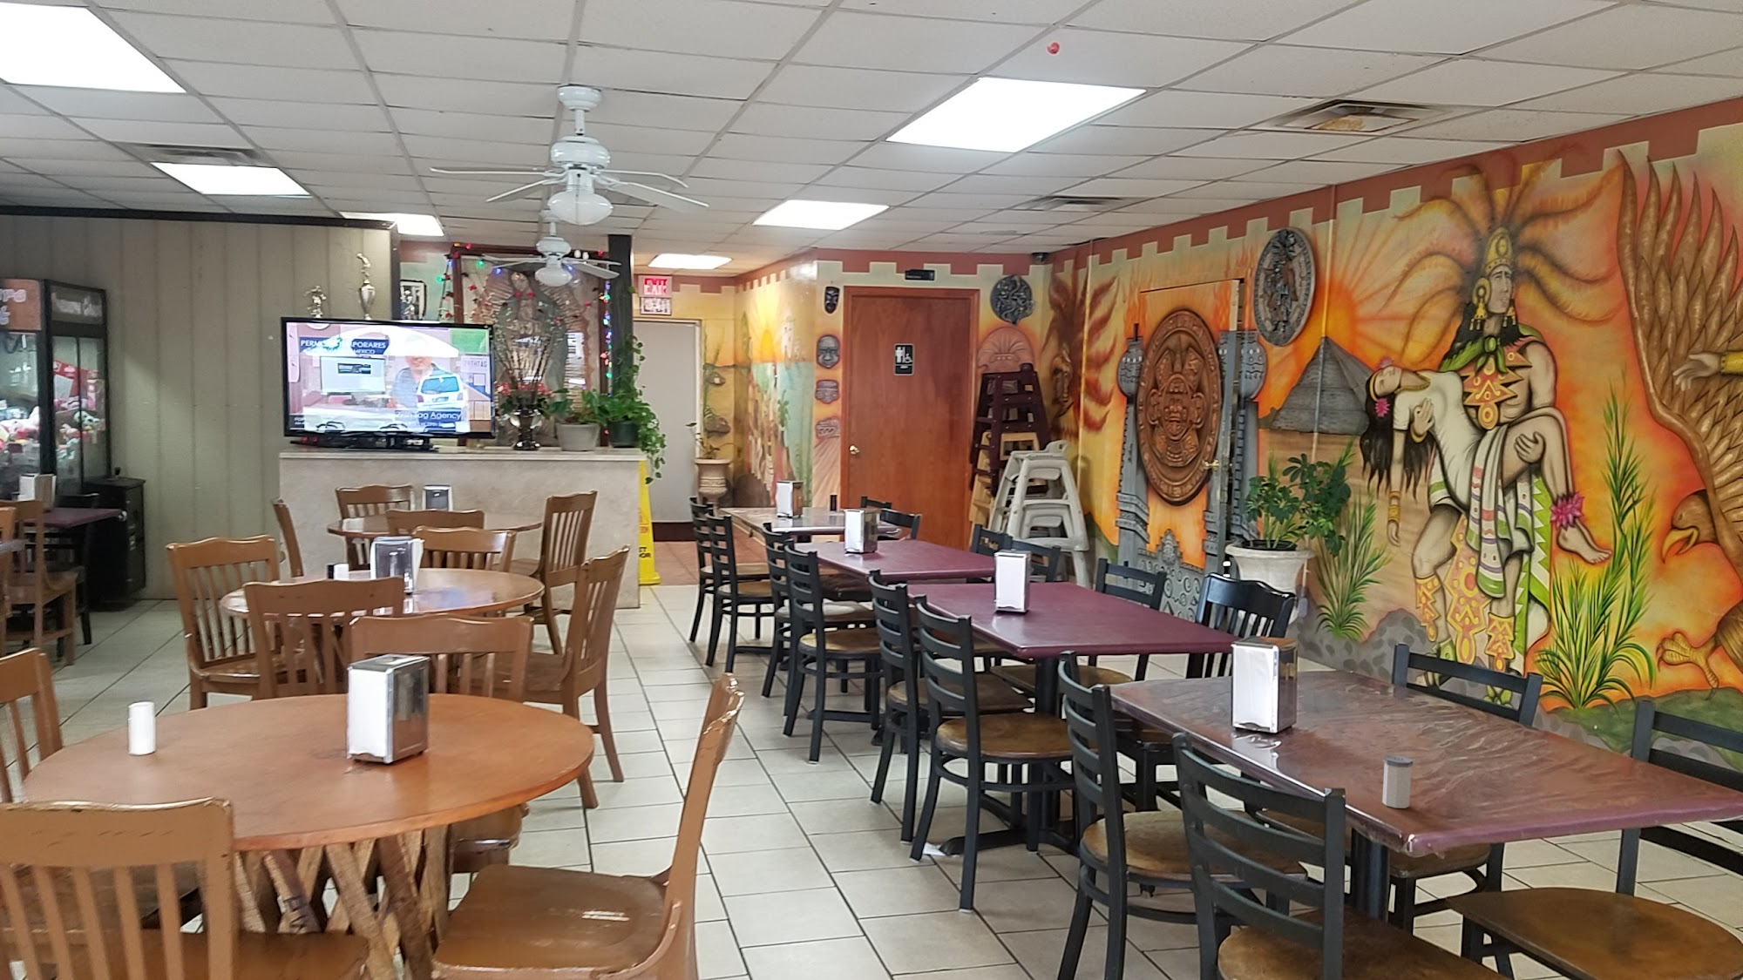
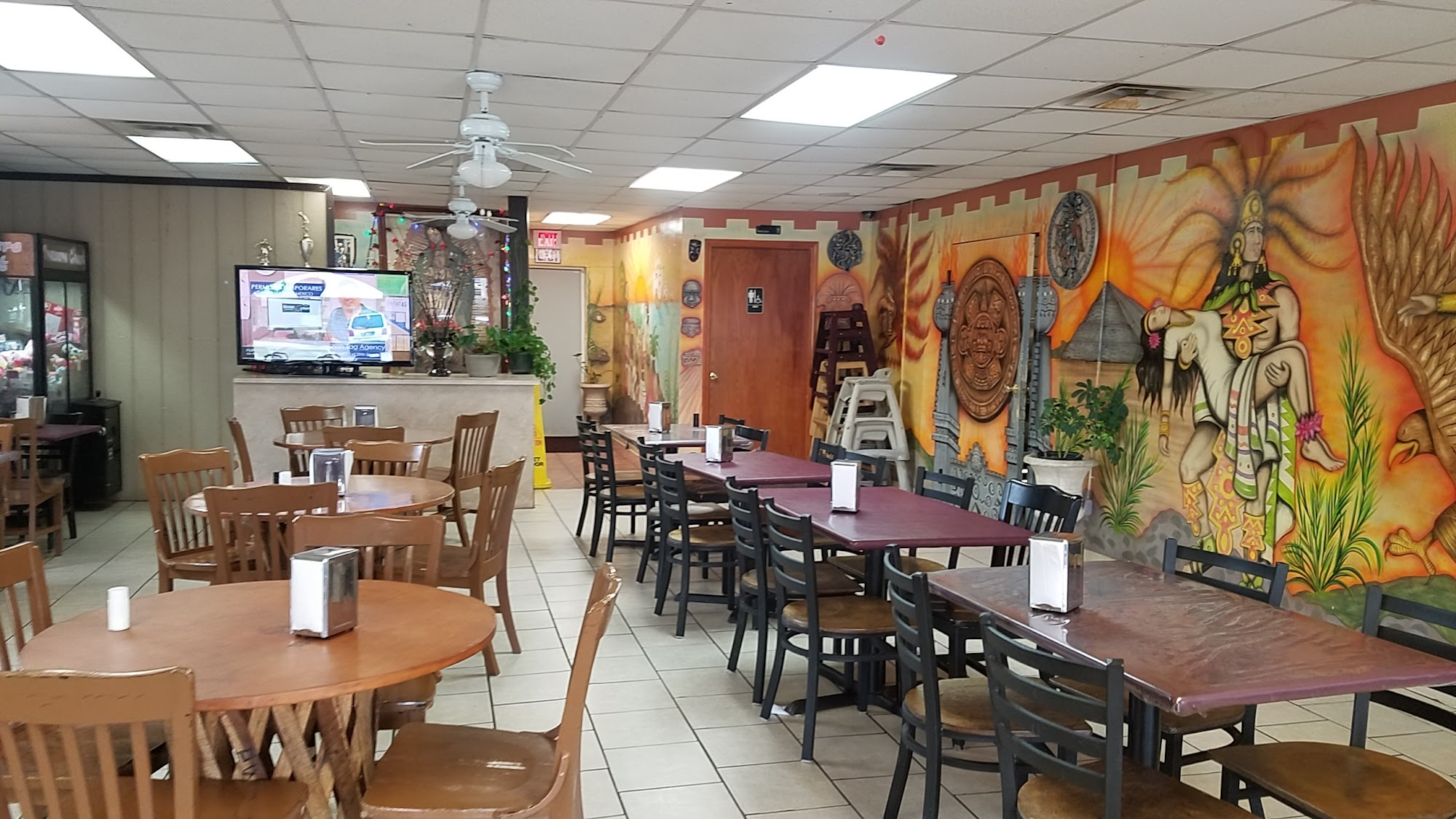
- salt shaker [1381,754,1414,809]
